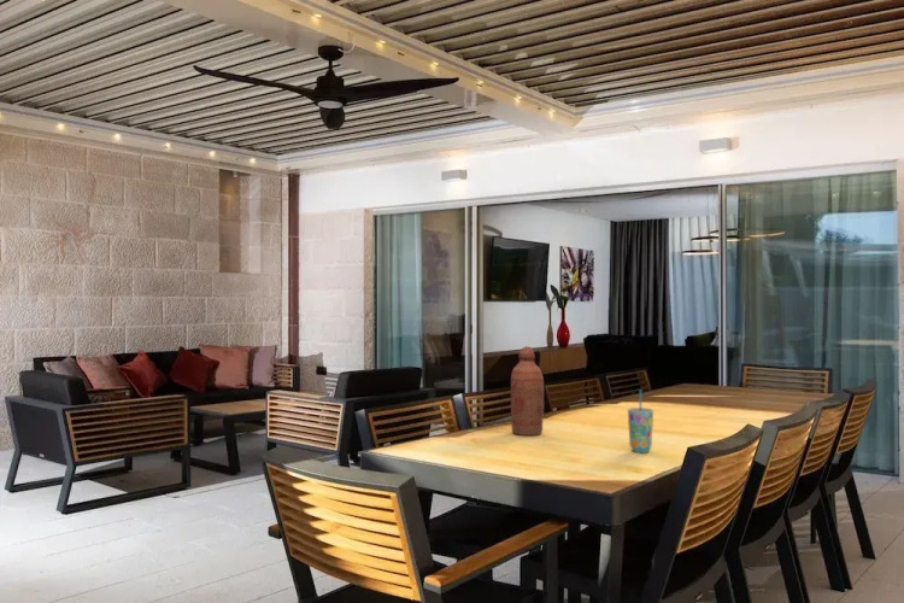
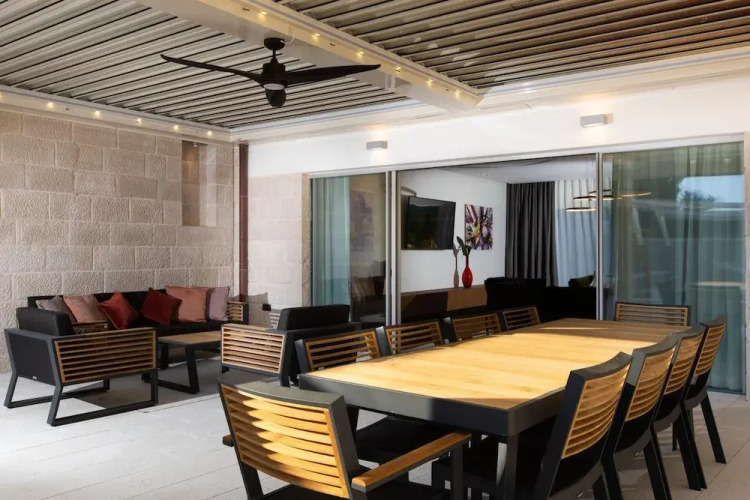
- wall sculpture [37,212,95,268]
- bottle [510,345,545,437]
- cup [627,388,654,453]
